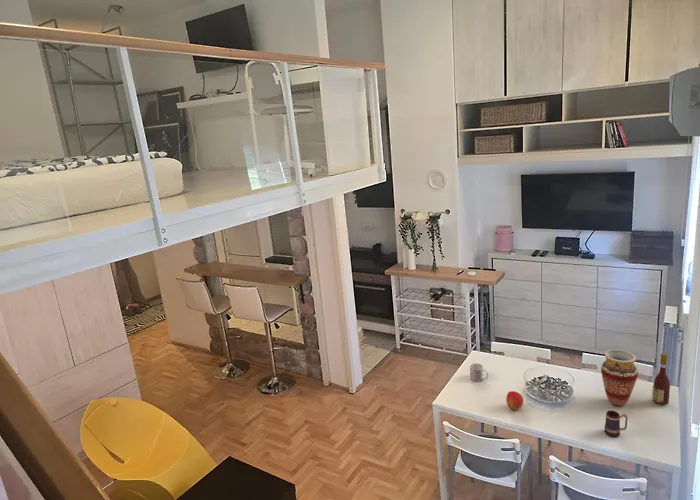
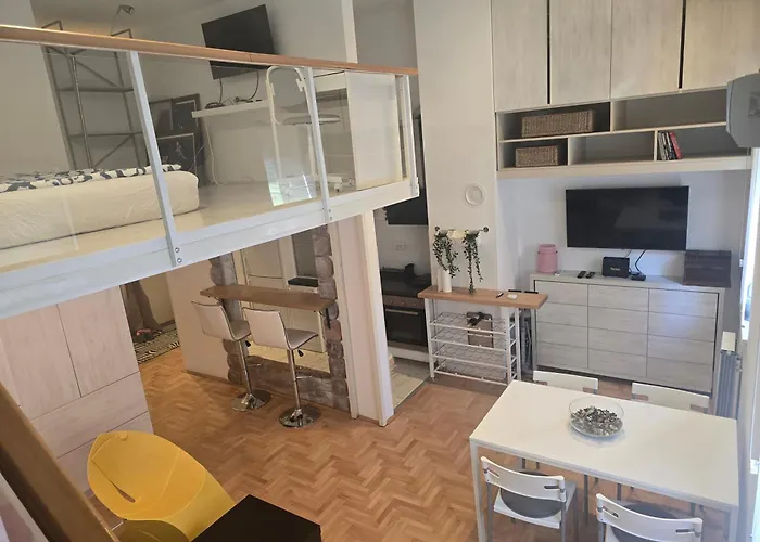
- apple [505,390,524,411]
- mug [604,410,629,438]
- vase [600,349,639,407]
- mug [469,362,489,383]
- wine bottle [651,352,671,406]
